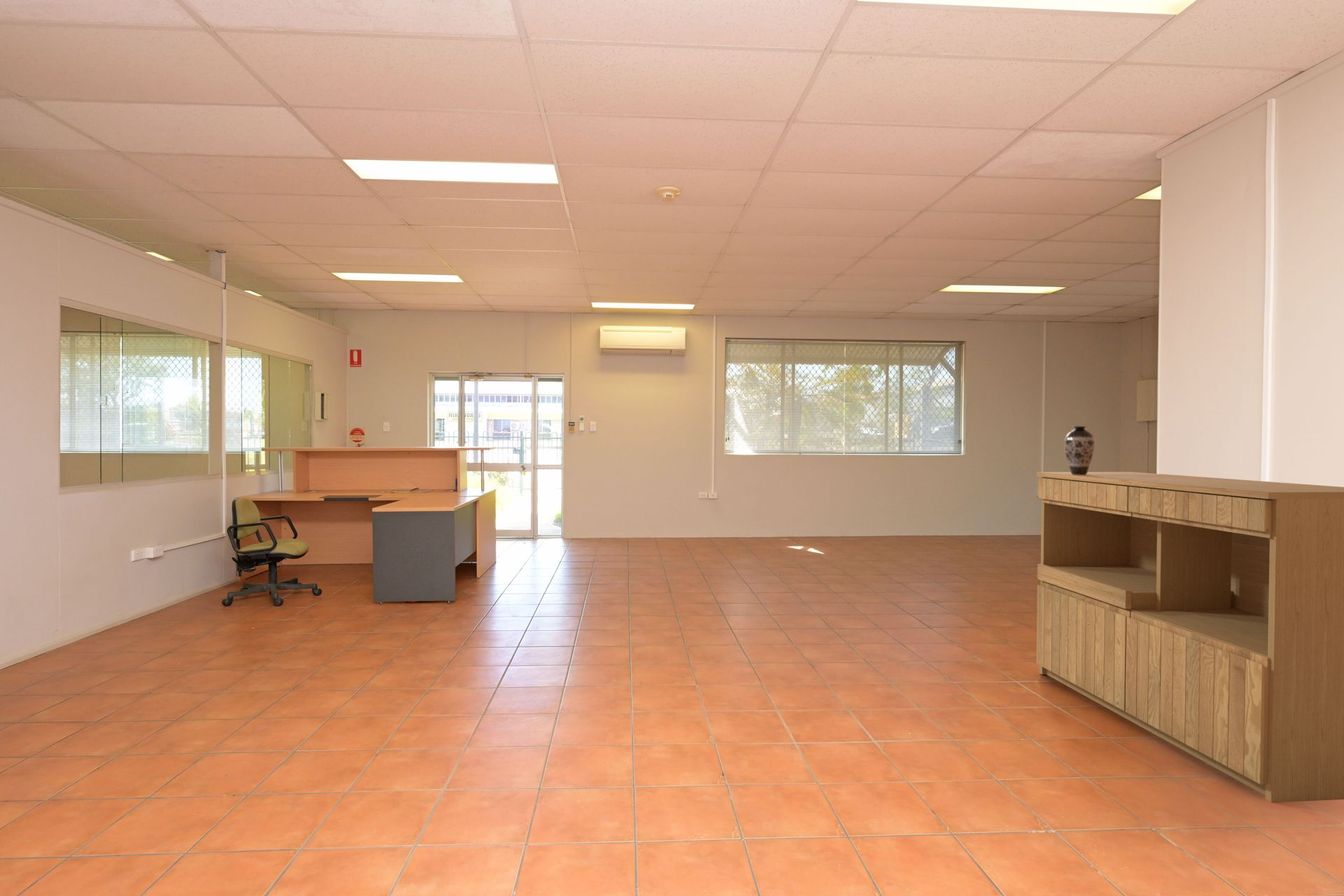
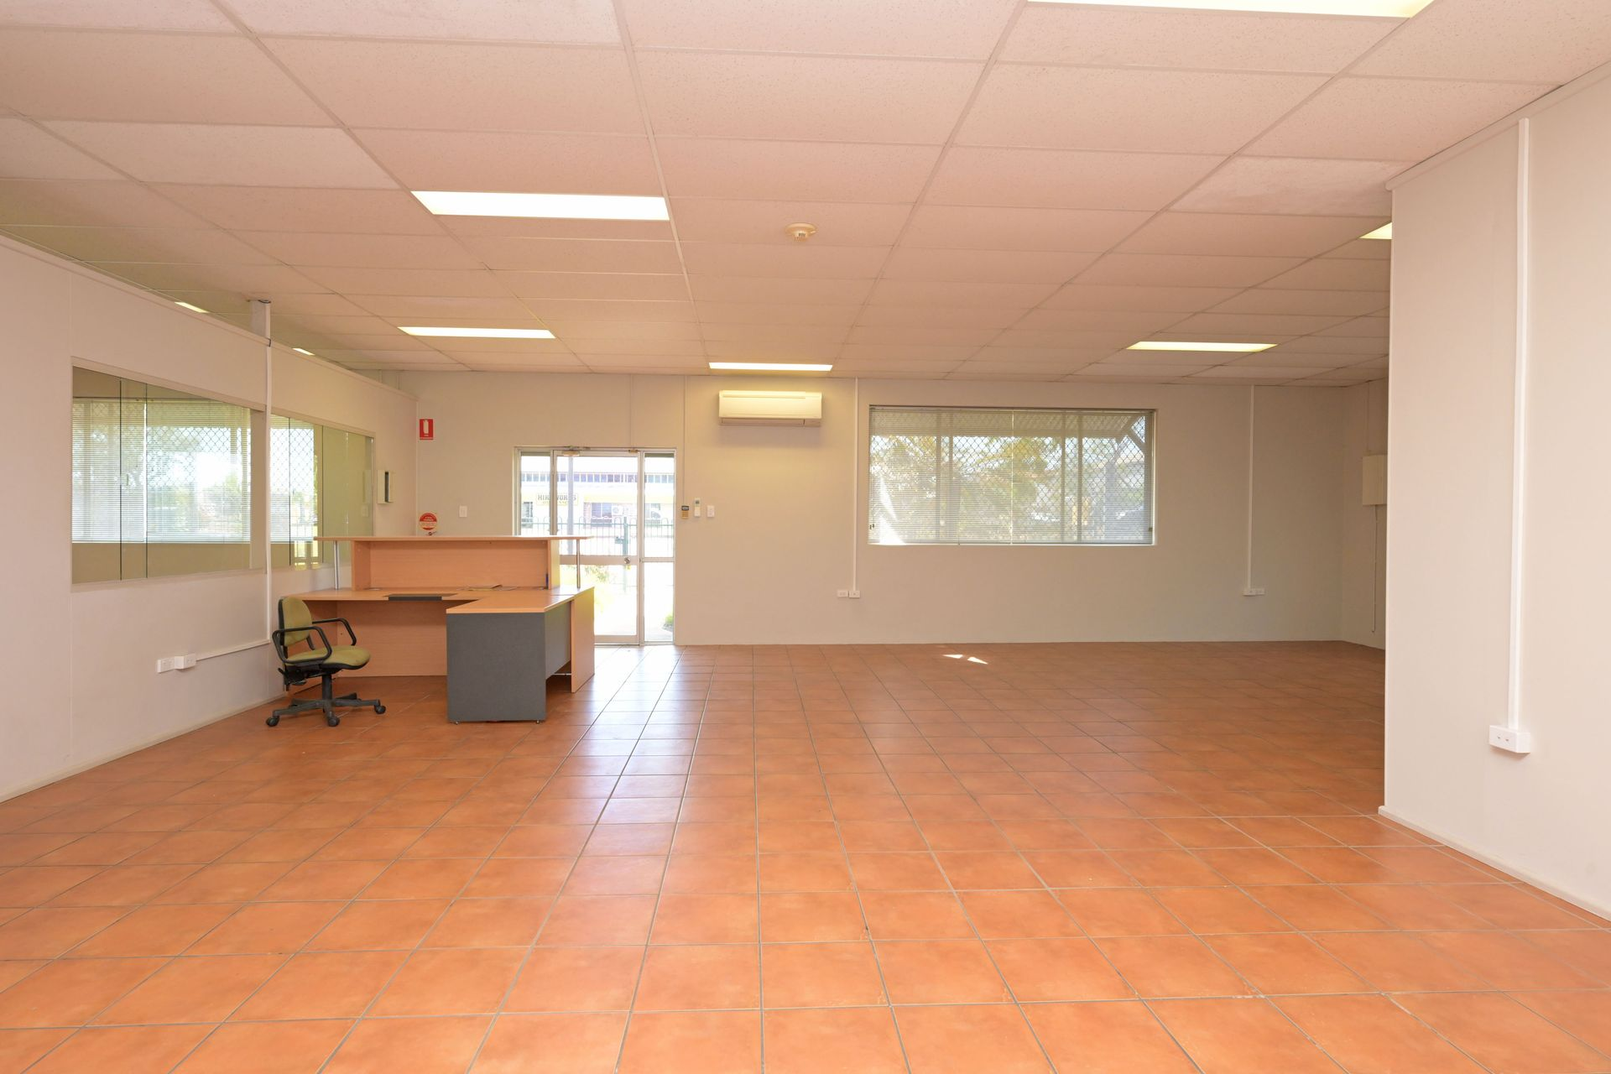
- bookcase [1035,471,1344,803]
- decorative vase [1063,426,1096,475]
